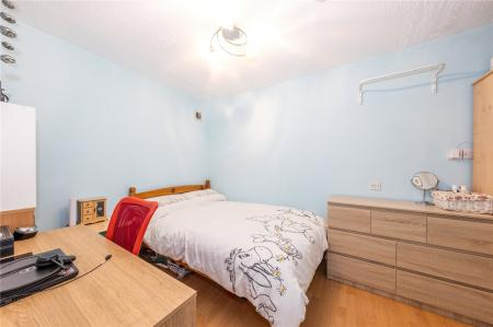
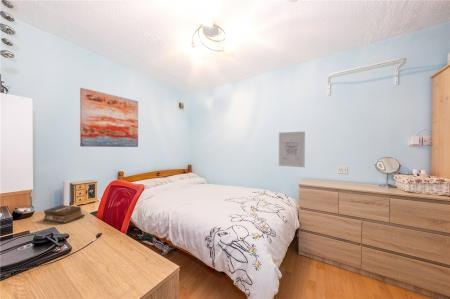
+ book [42,204,86,224]
+ wall art [79,87,139,148]
+ wall art [278,131,306,168]
